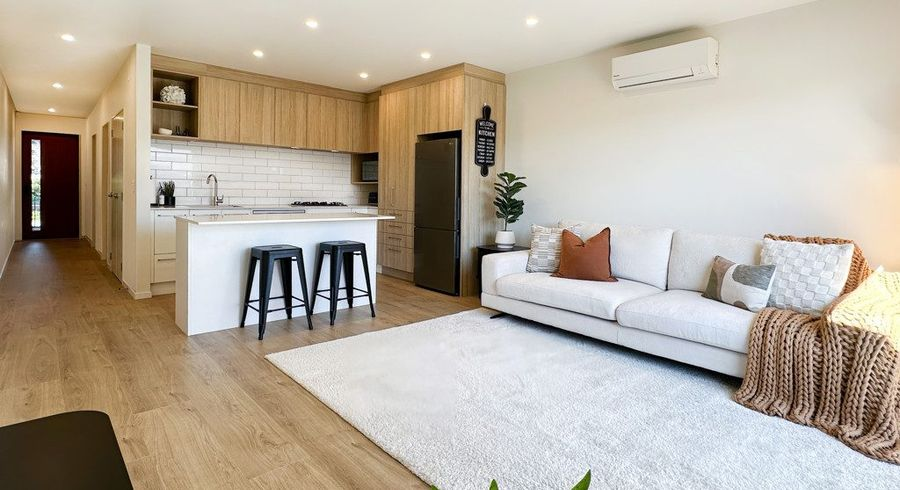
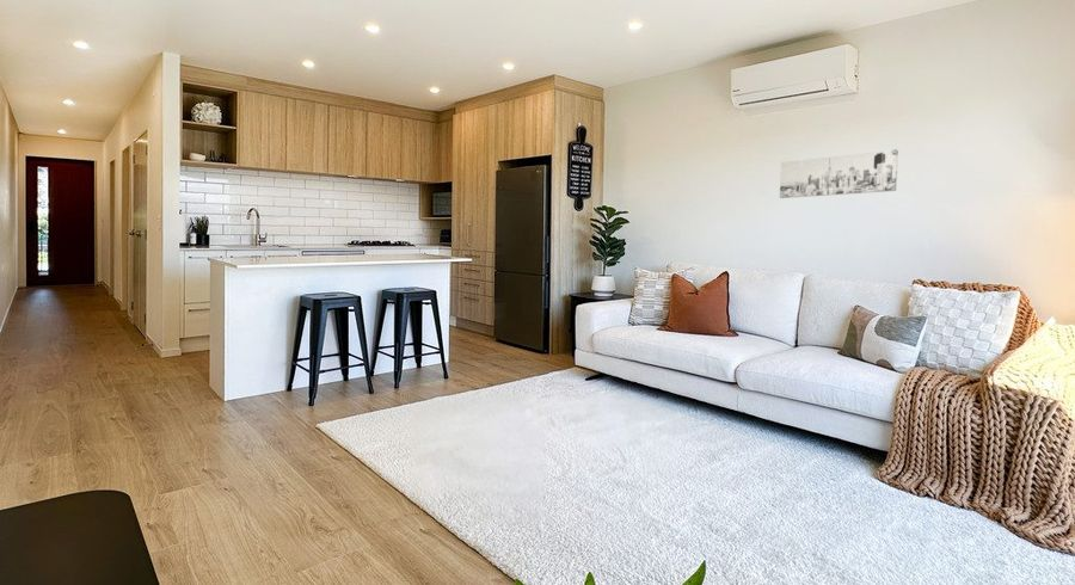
+ wall art [779,148,899,199]
